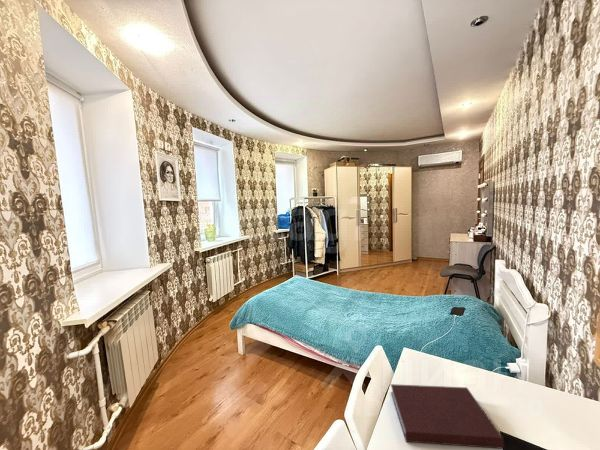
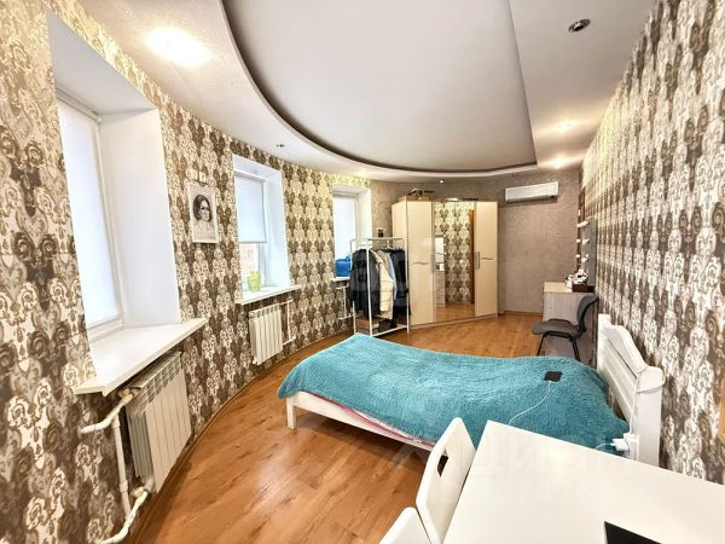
- notebook [390,383,505,450]
